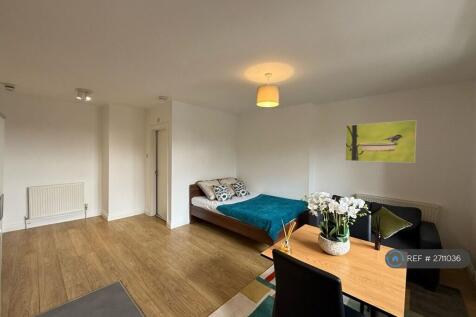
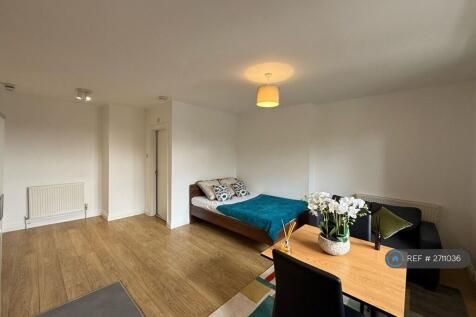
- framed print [344,119,417,164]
